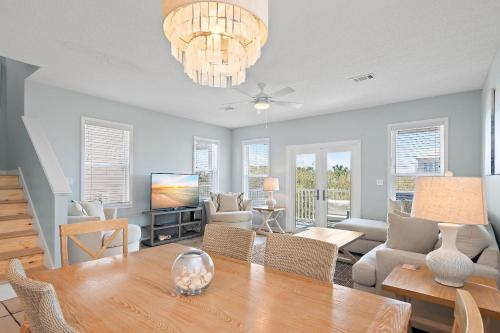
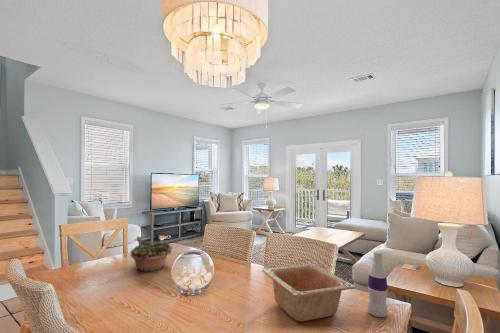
+ succulent planter [130,235,173,272]
+ serving bowl [261,263,356,322]
+ bottle [367,250,389,318]
